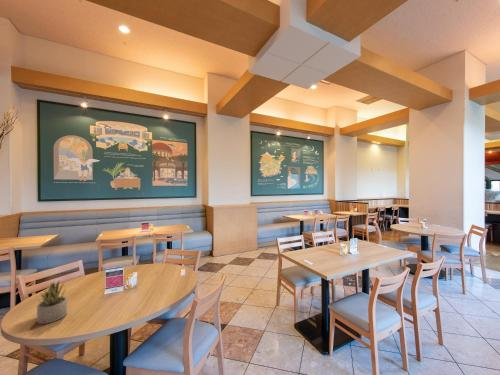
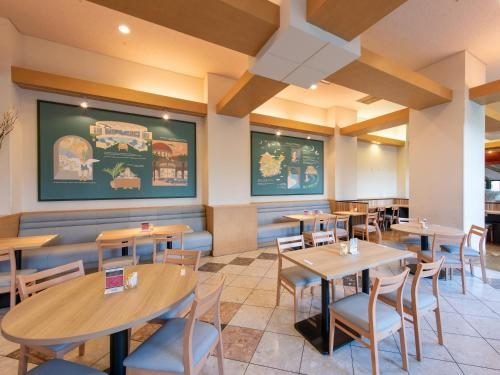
- succulent plant [36,279,68,325]
